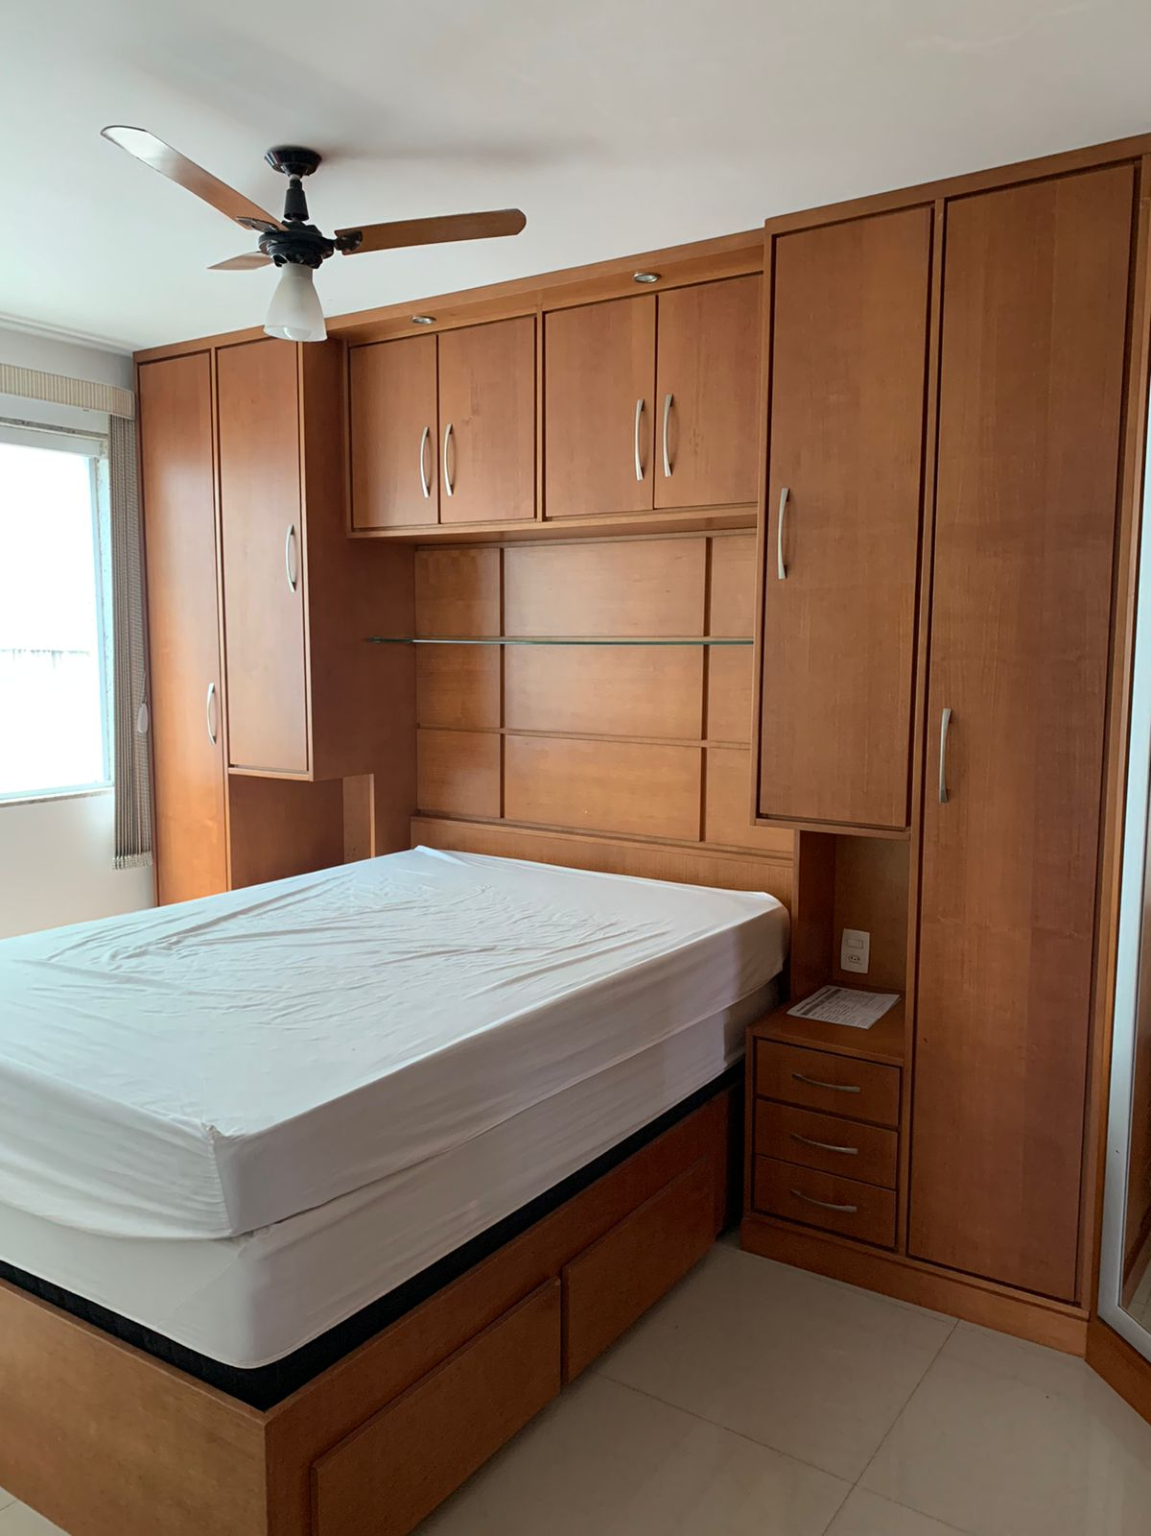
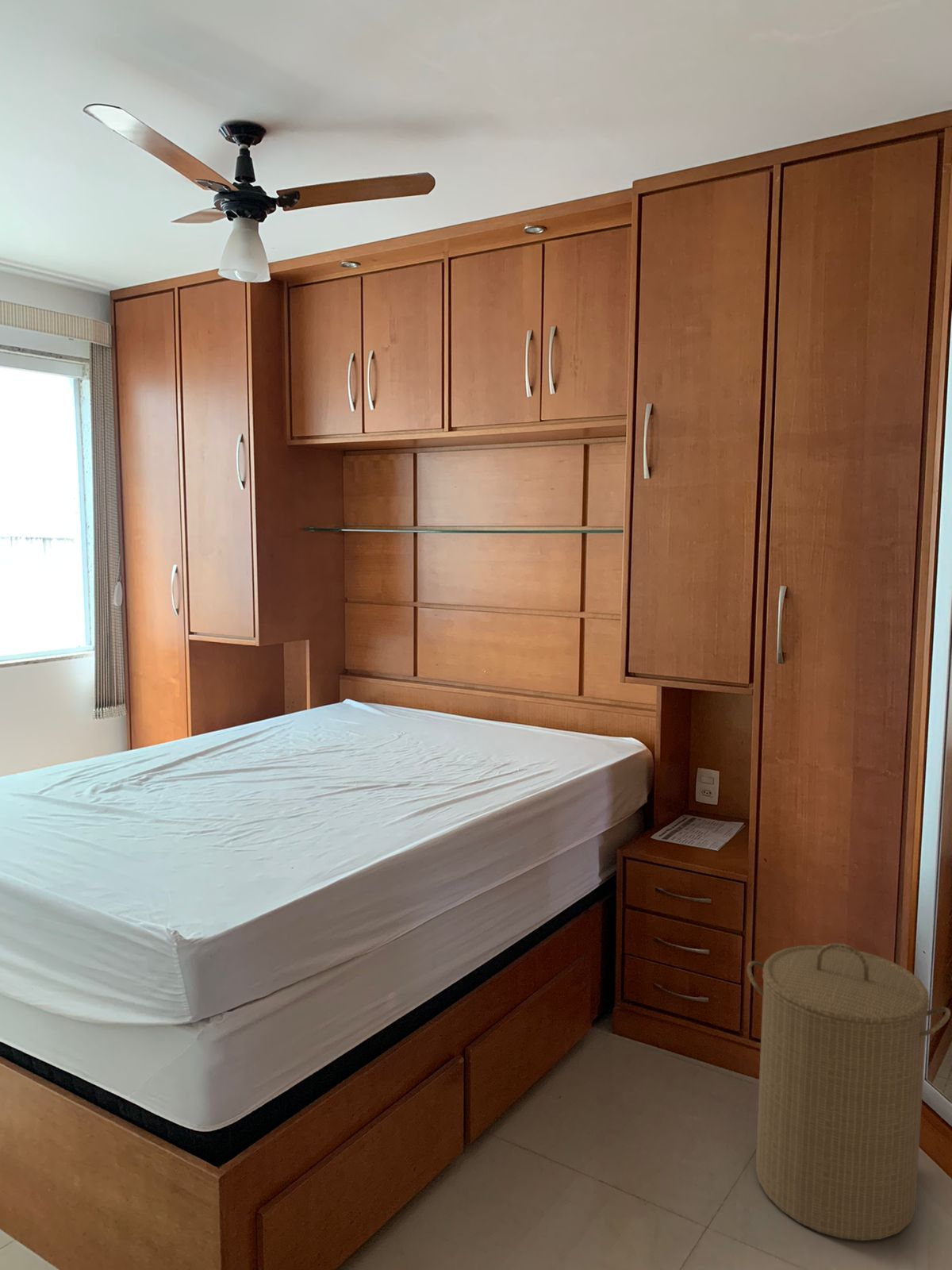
+ laundry hamper [747,942,951,1241]
